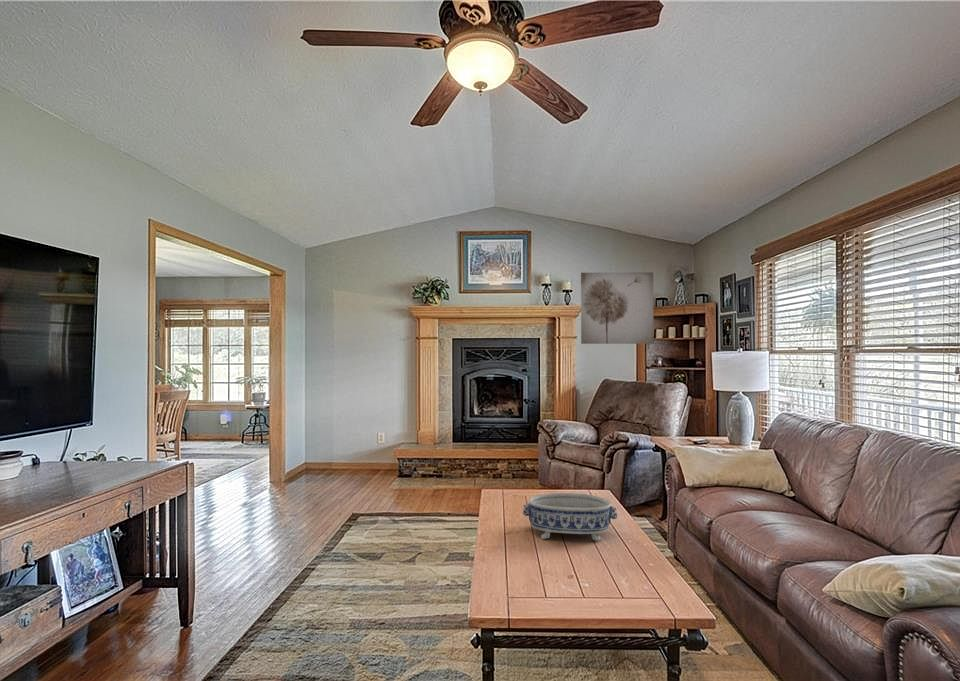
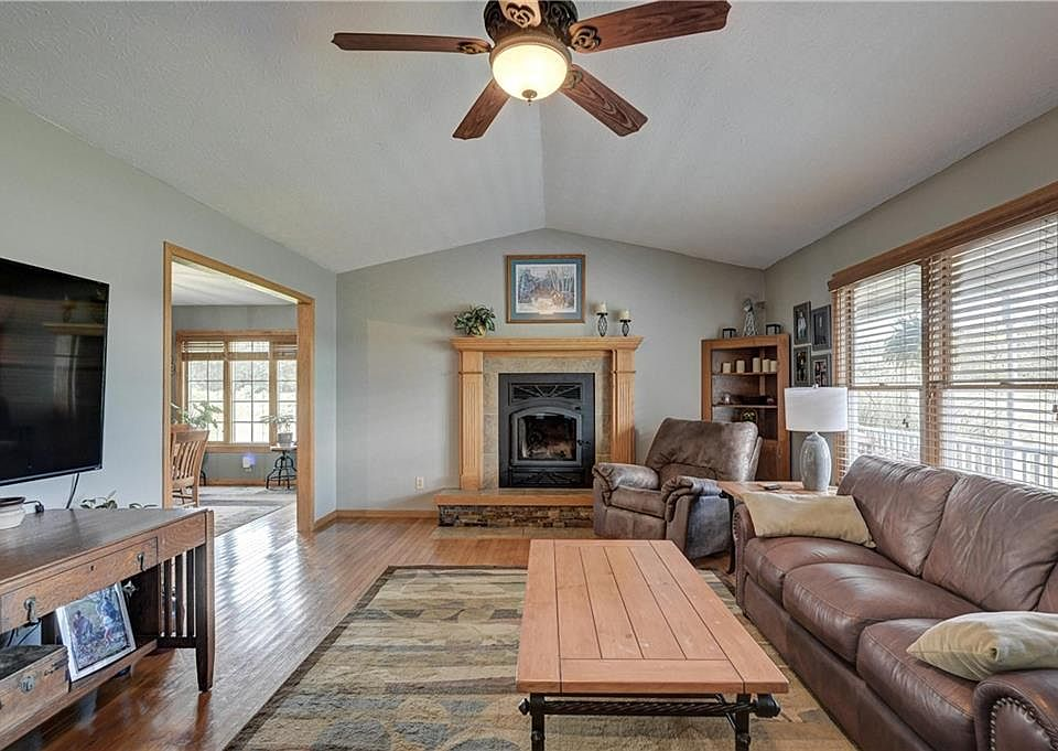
- decorative bowl [522,492,618,542]
- wall art [580,271,655,345]
